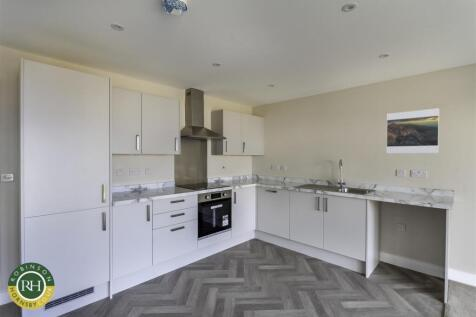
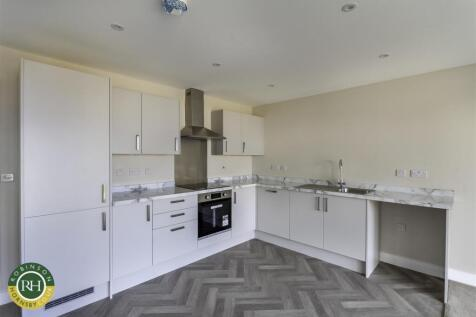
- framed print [385,107,440,154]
